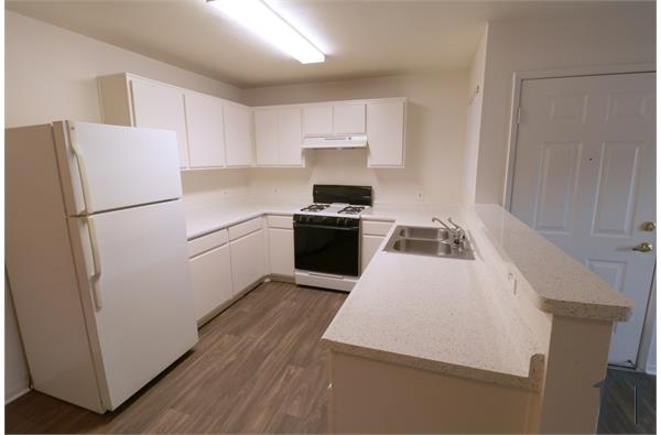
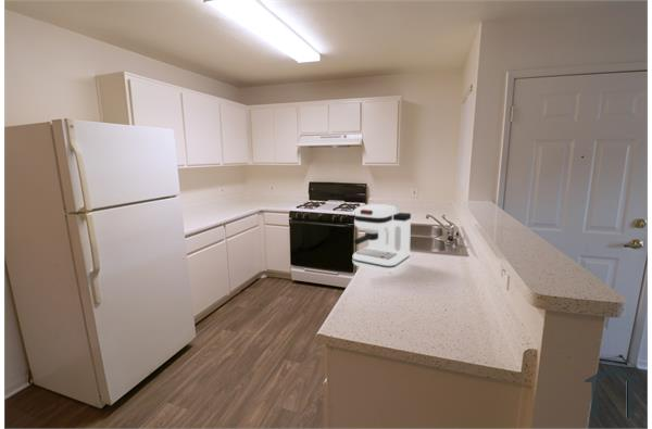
+ coffee maker [352,203,412,274]
